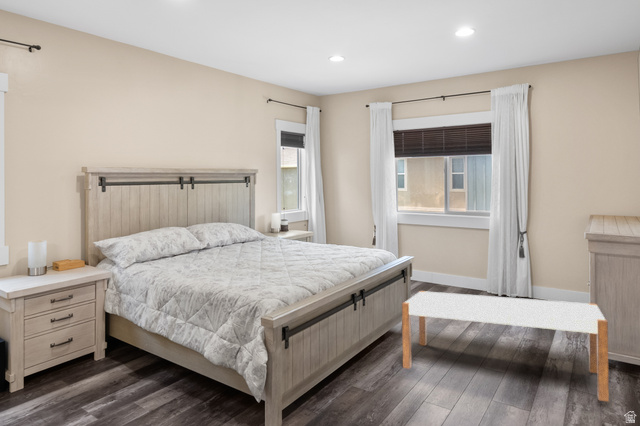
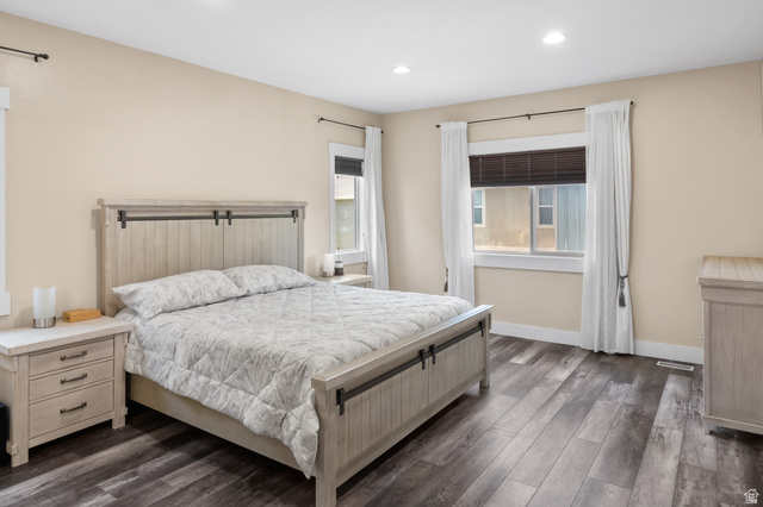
- bench [401,290,610,403]
